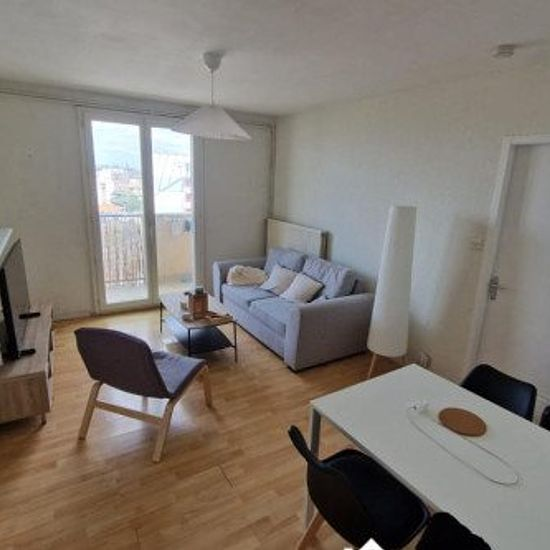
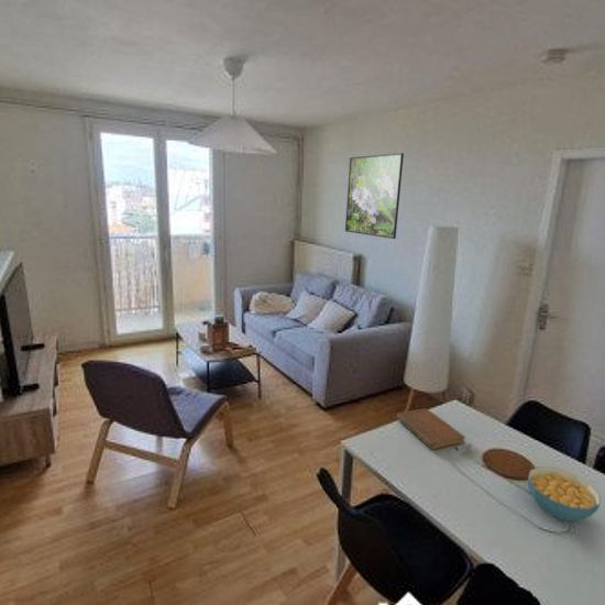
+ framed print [344,152,405,240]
+ notebook [395,407,466,451]
+ cereal bowl [527,465,602,522]
